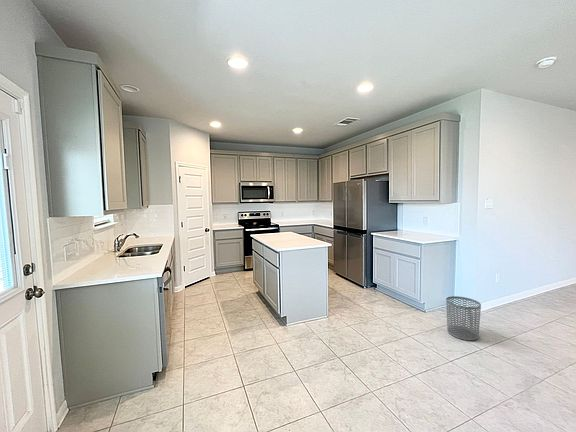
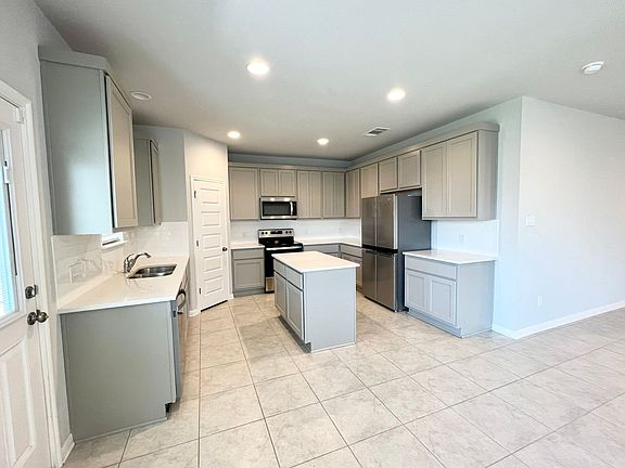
- waste bin [445,295,482,341]
